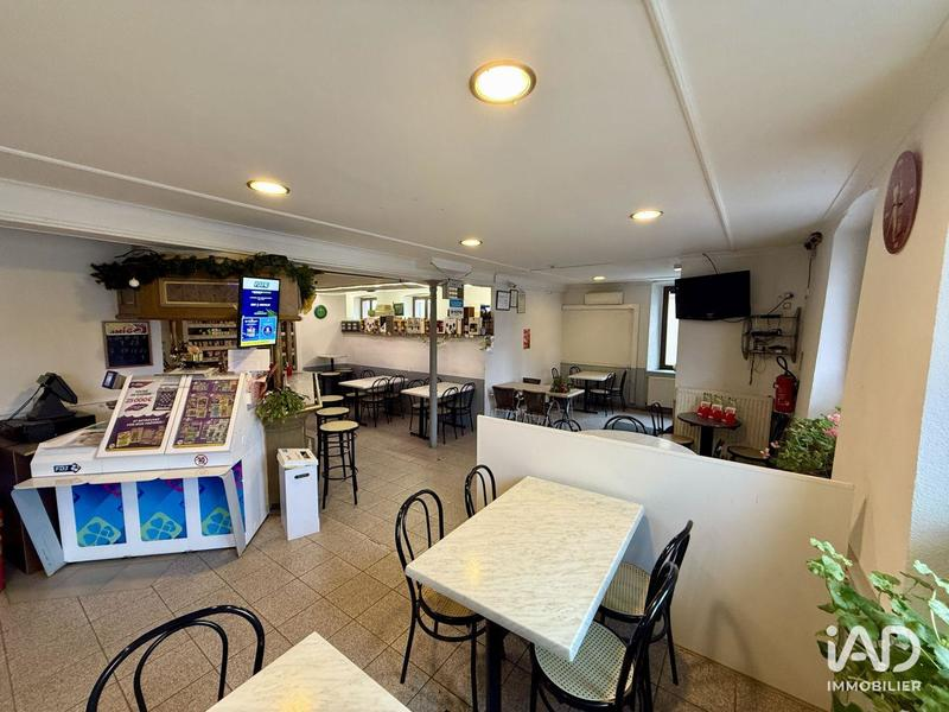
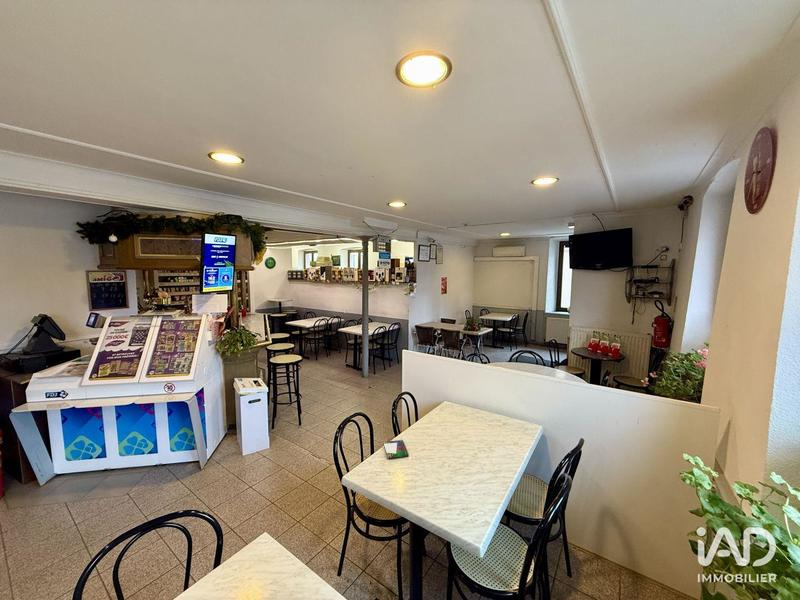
+ smartphone [382,439,410,459]
